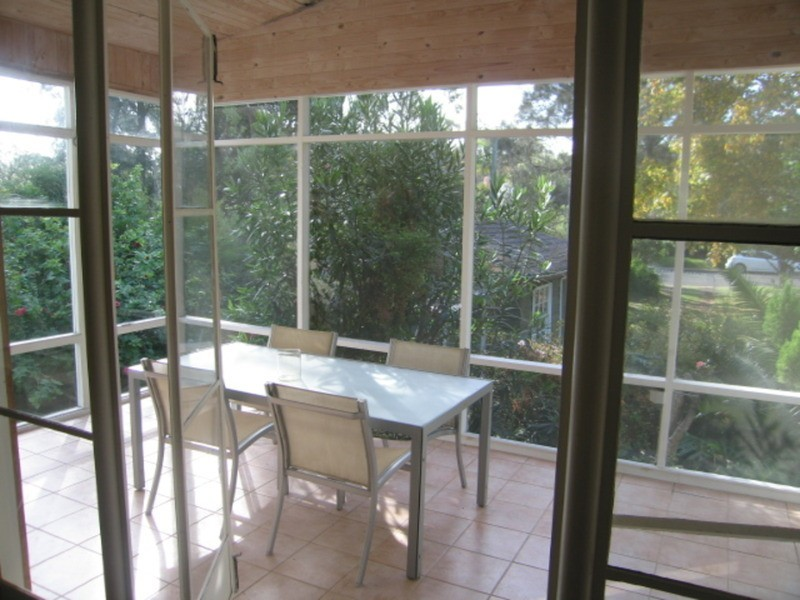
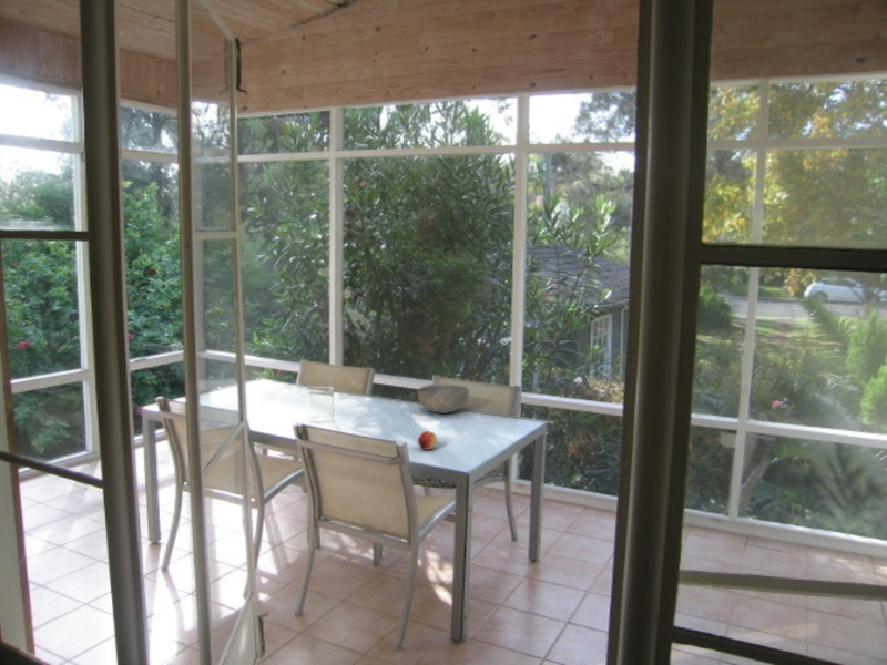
+ bowl [417,382,470,415]
+ fruit [417,430,438,451]
